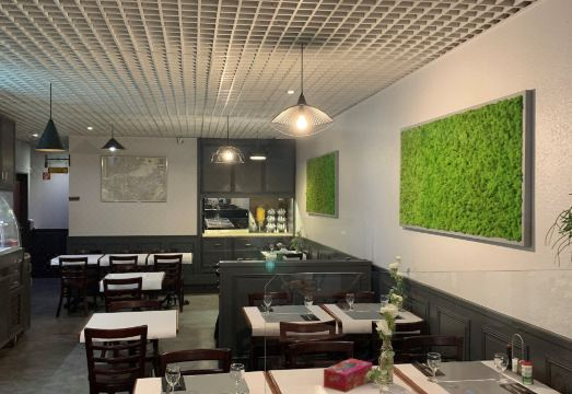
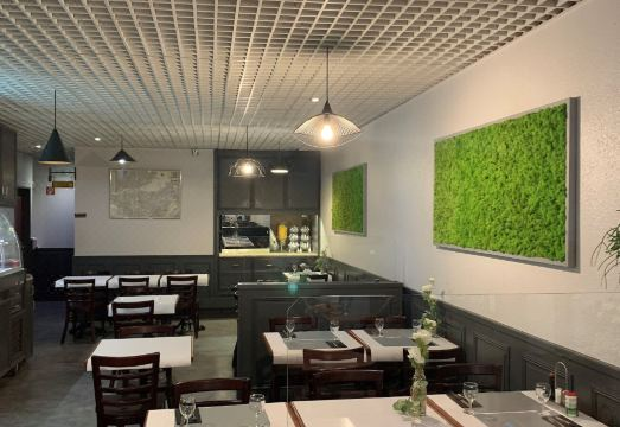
- tissue box [323,358,373,394]
